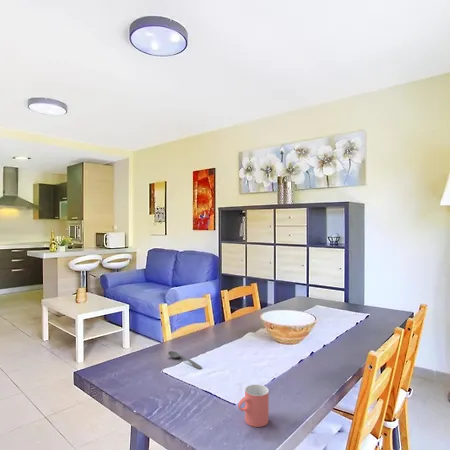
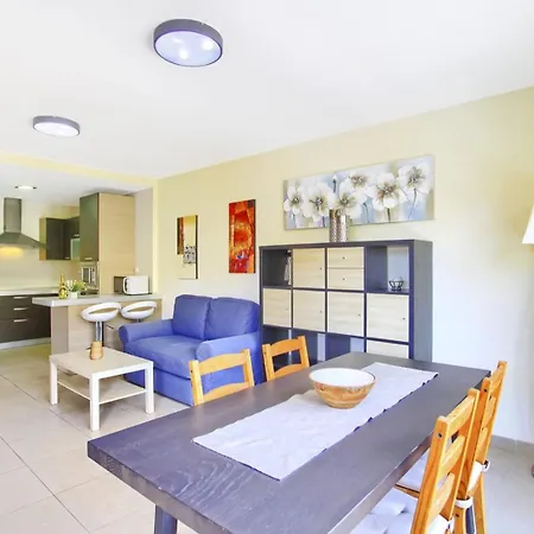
- soupspoon [167,350,203,370]
- cup [237,384,270,428]
